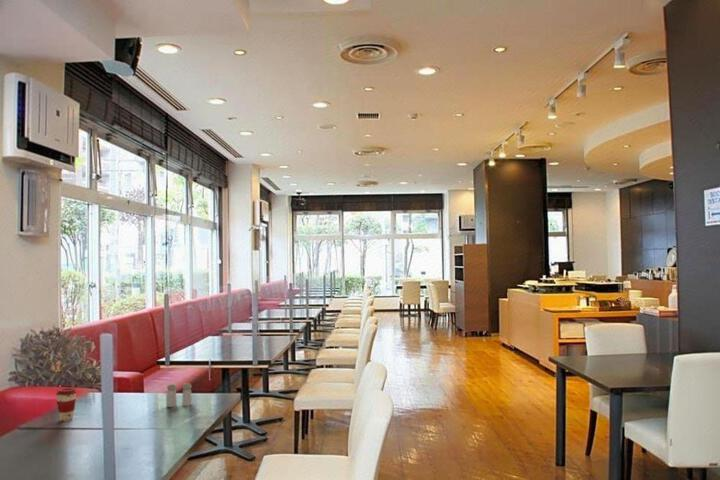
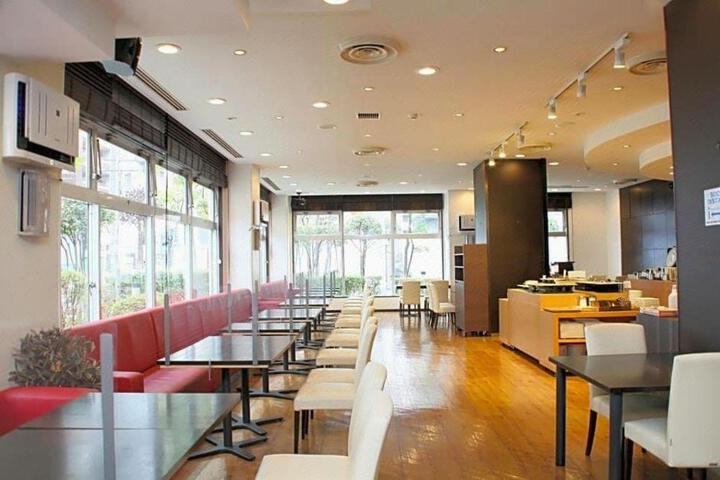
- salt and pepper shaker [166,382,193,408]
- coffee cup [55,387,78,422]
